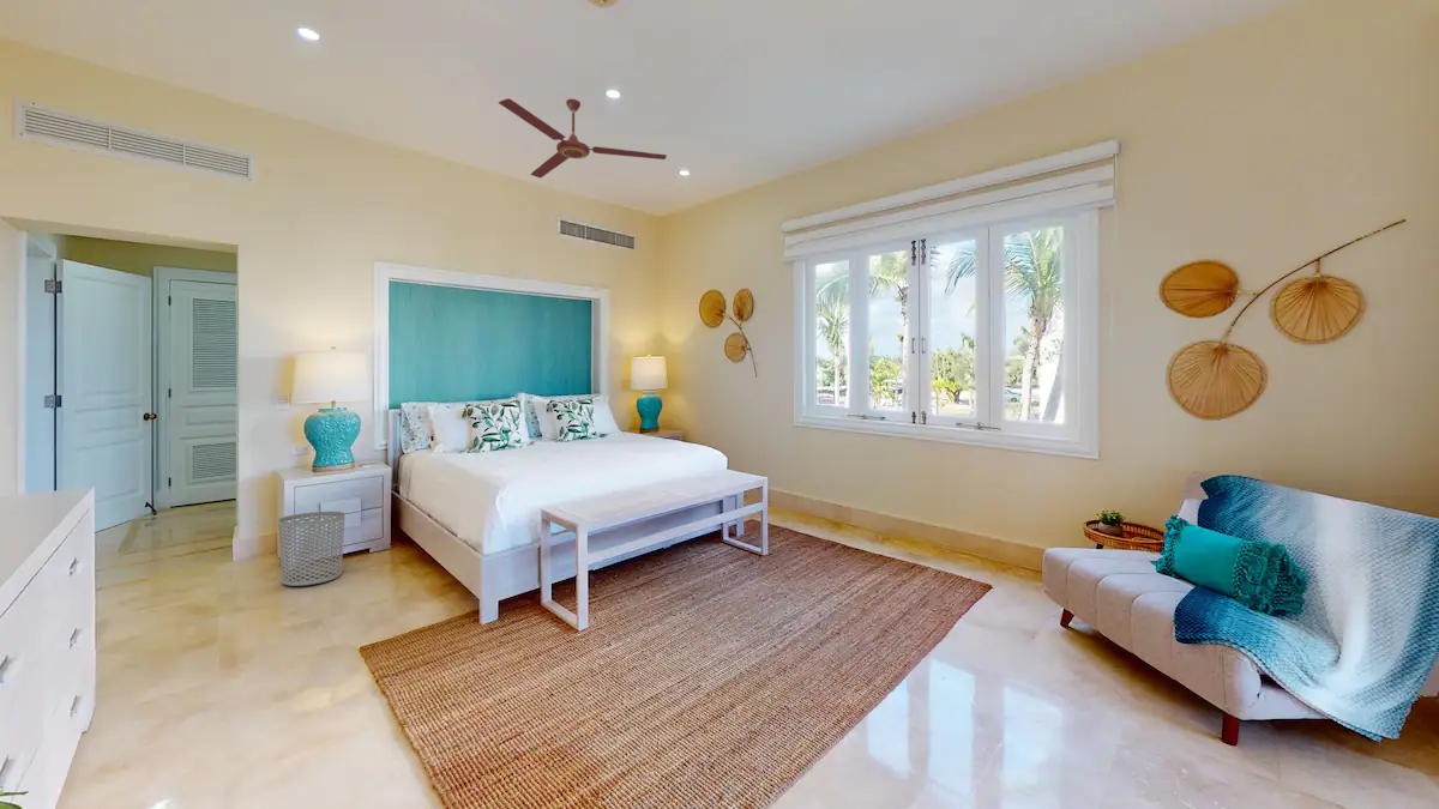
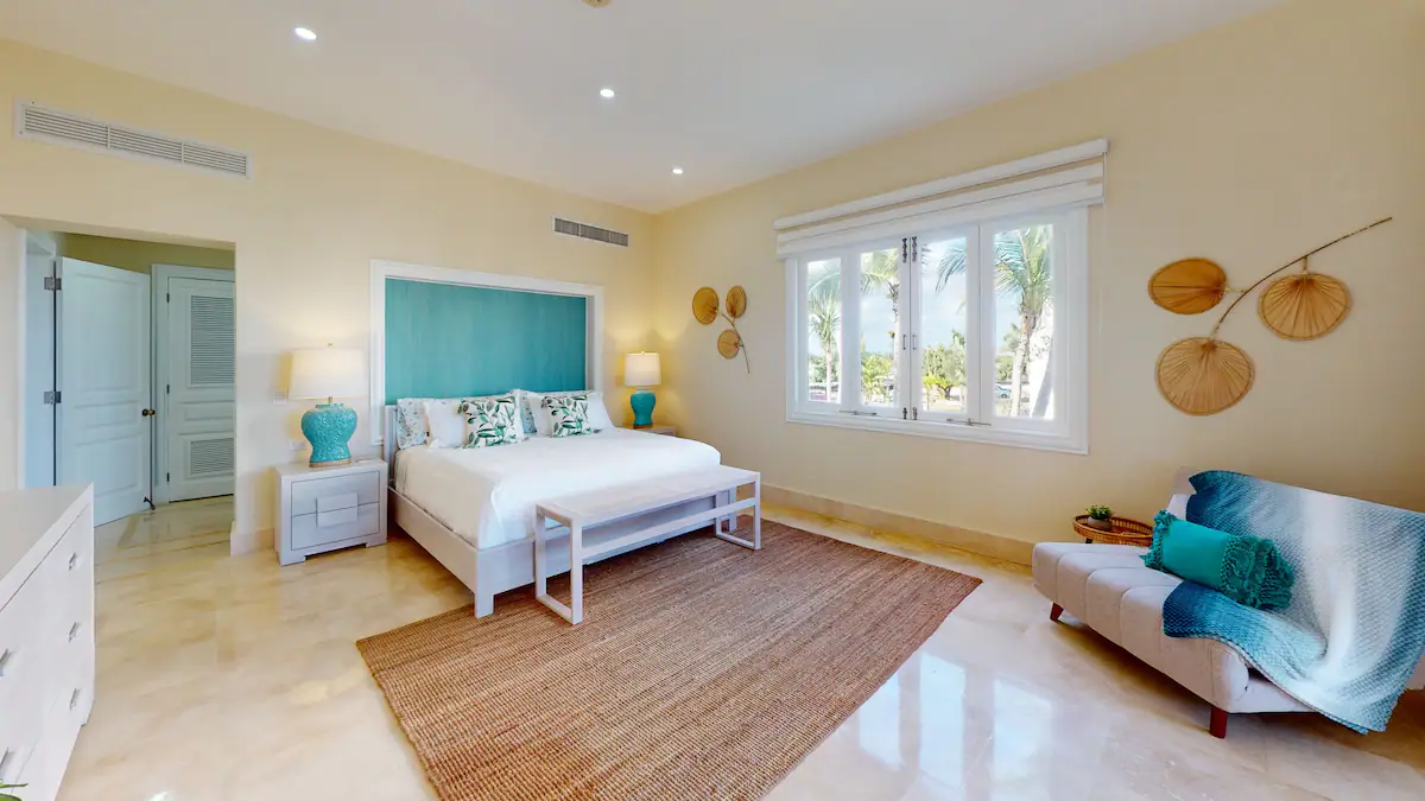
- waste bin [277,511,345,587]
- ceiling fan [498,97,668,179]
